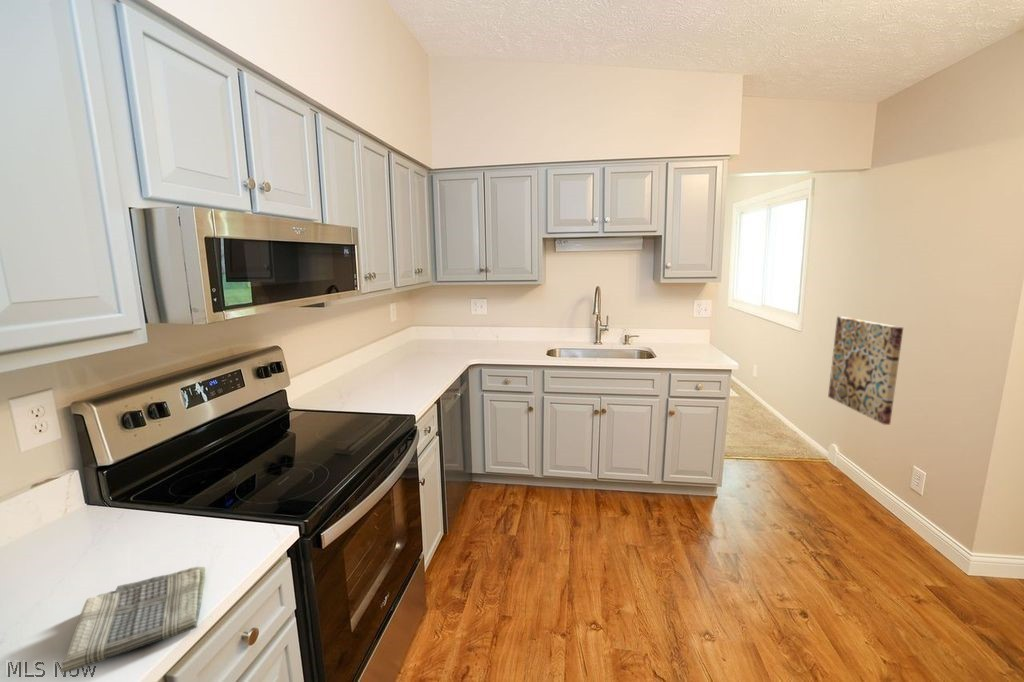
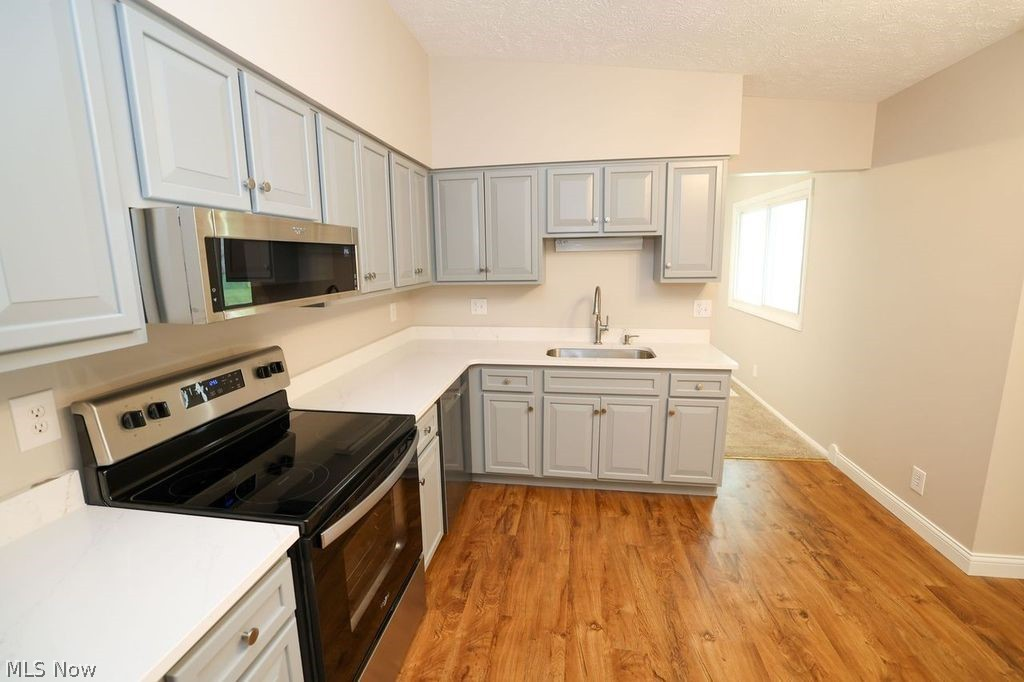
- dish towel [60,566,206,674]
- wall art [827,316,904,426]
